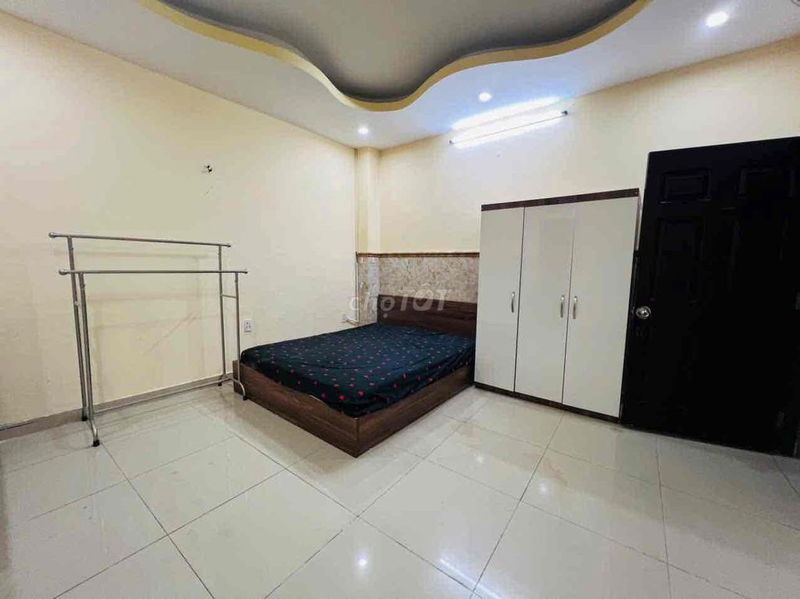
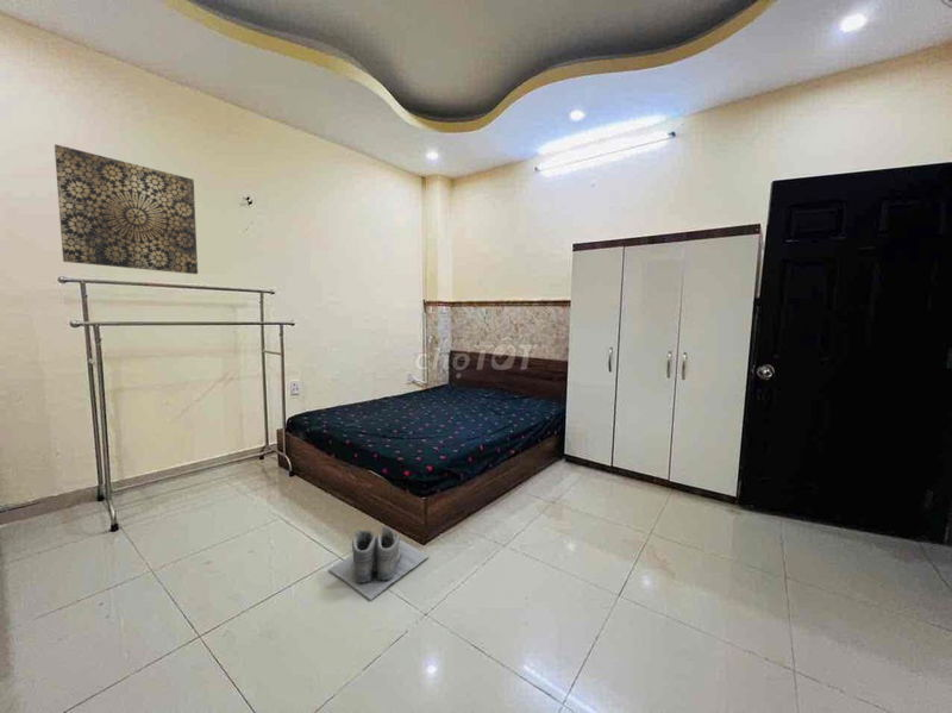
+ boots [327,525,431,601]
+ wall art [54,143,199,275]
